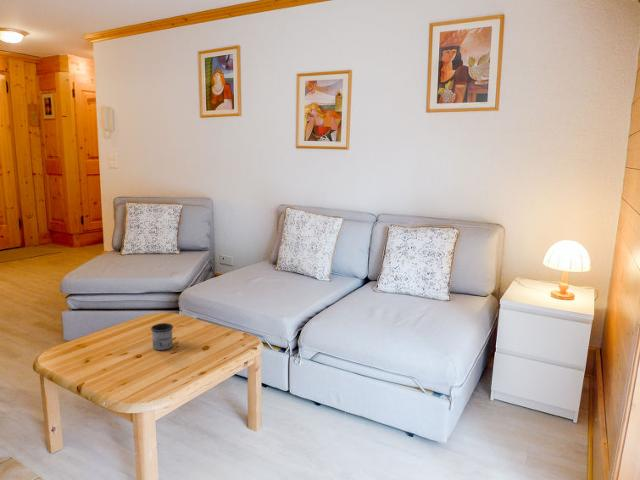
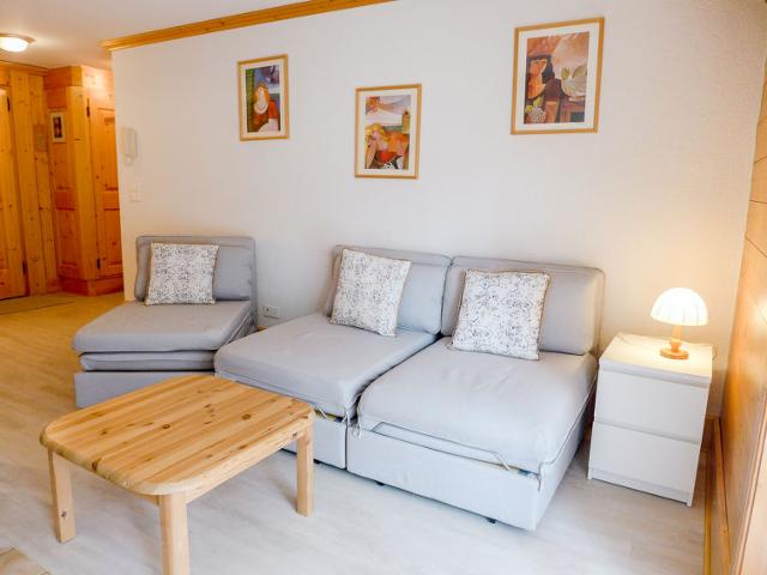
- mug [150,322,174,351]
